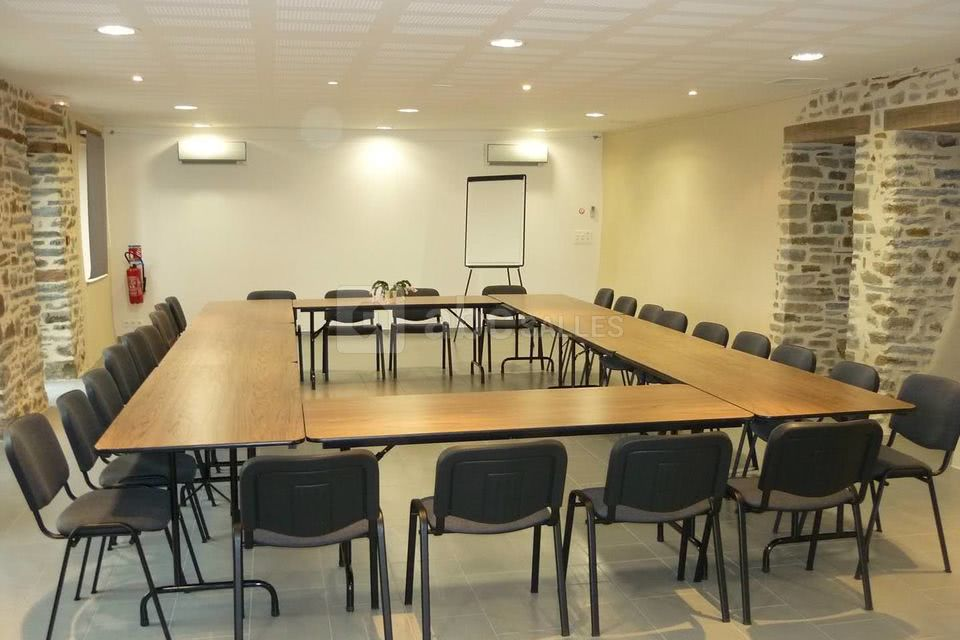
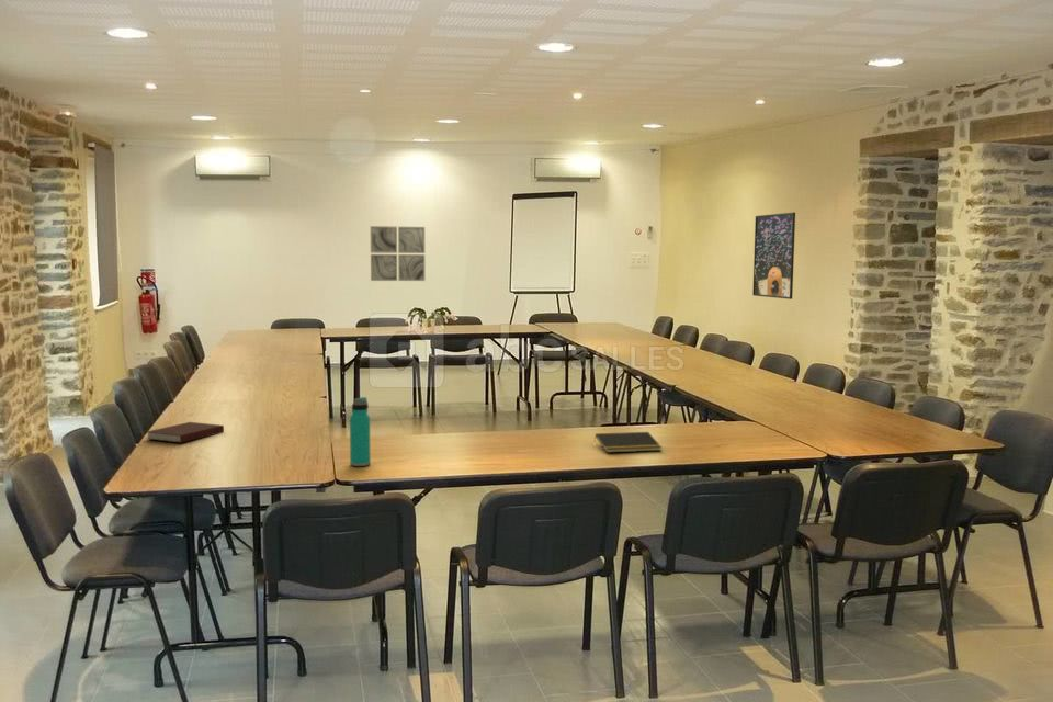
+ notepad [593,431,663,454]
+ notebook [146,421,225,444]
+ water bottle [349,396,372,467]
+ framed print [751,212,796,301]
+ wall art [370,225,426,282]
